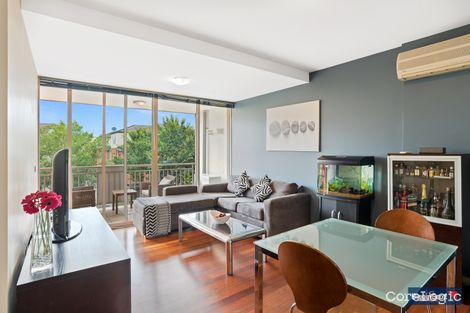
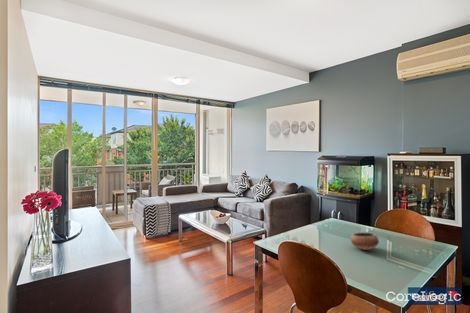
+ bowl [350,231,380,251]
